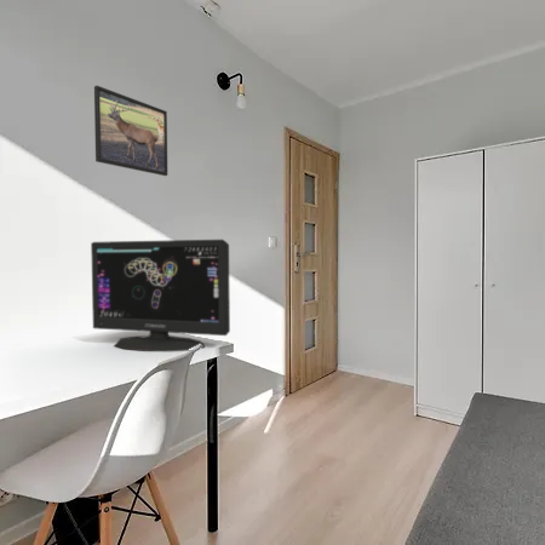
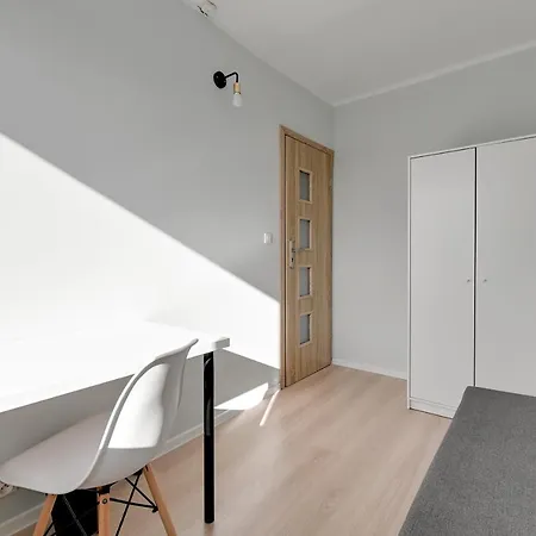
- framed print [93,85,168,177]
- computer monitor [90,239,231,352]
